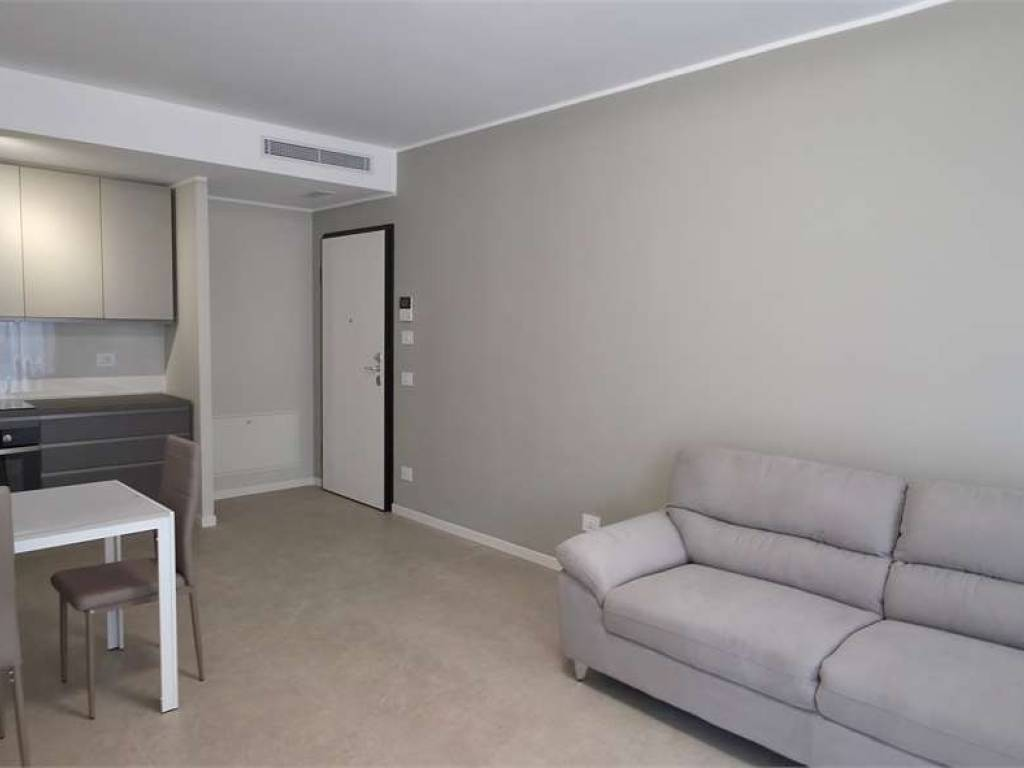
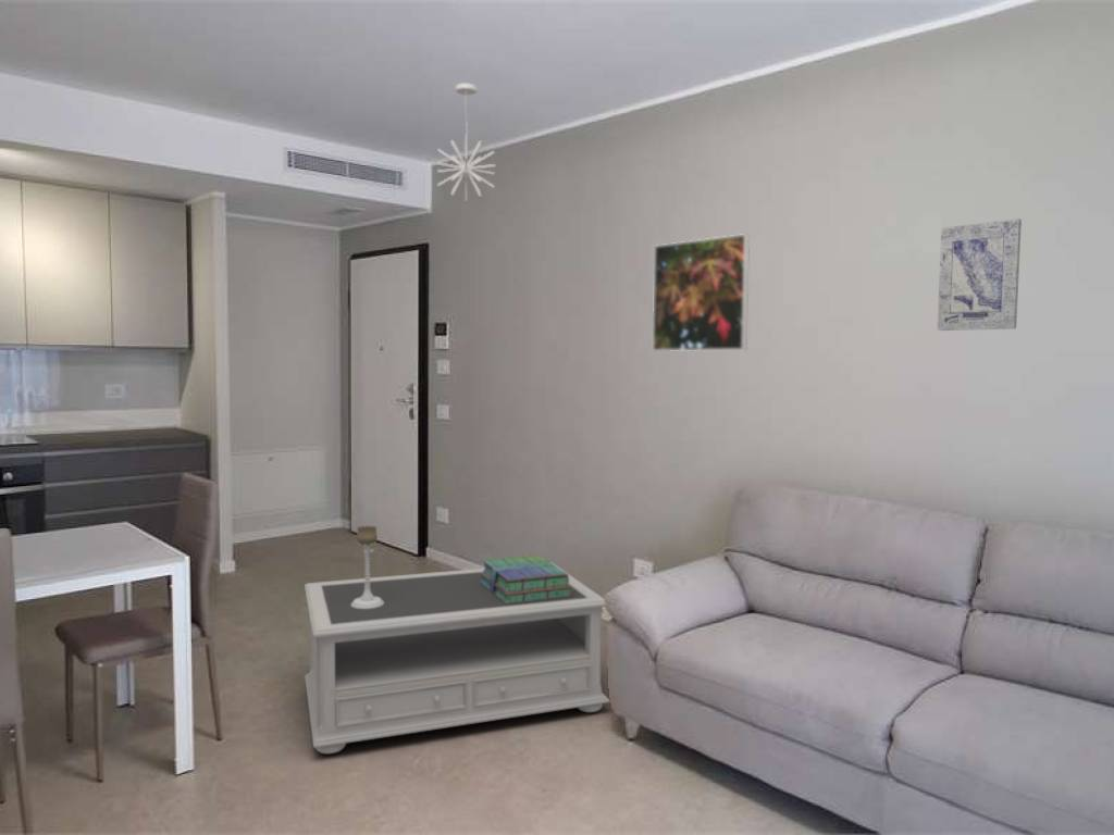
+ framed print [652,233,751,352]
+ stack of books [479,554,572,605]
+ candle holder [351,525,384,609]
+ coffee table [304,561,611,755]
+ pendant light [435,83,497,202]
+ wall art [937,217,1023,332]
